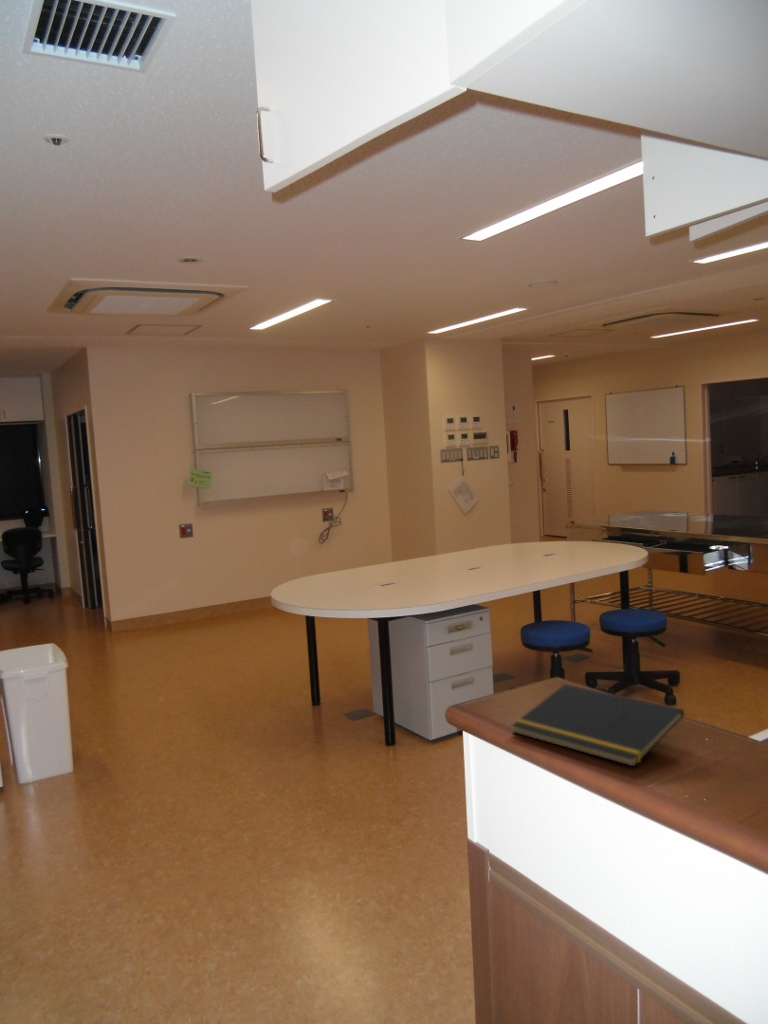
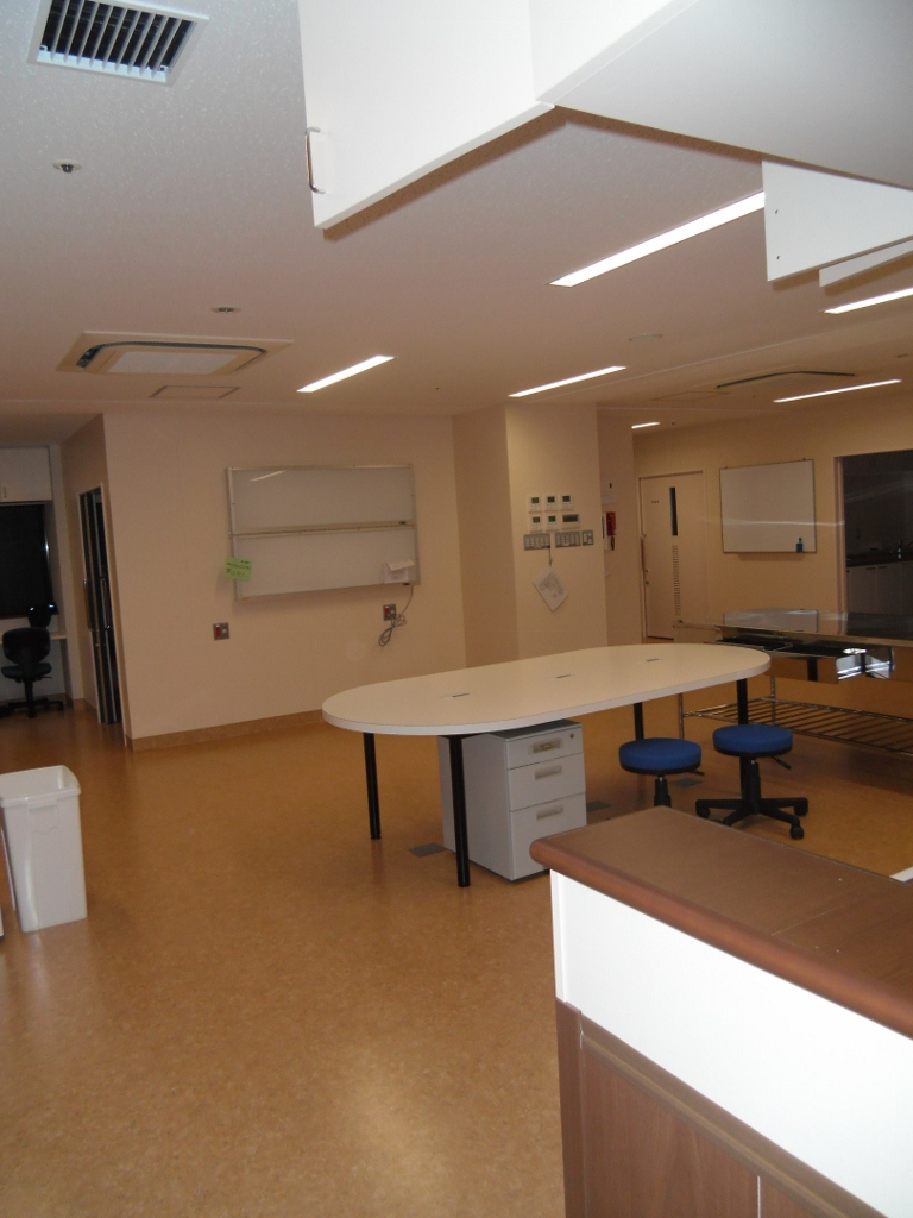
- notepad [511,683,685,768]
